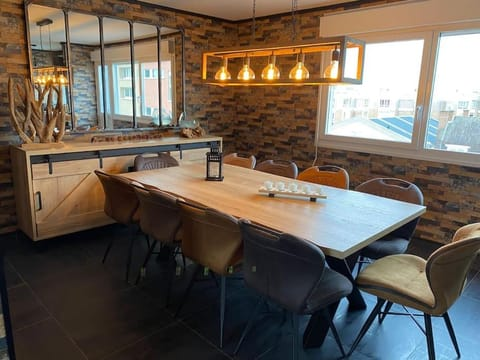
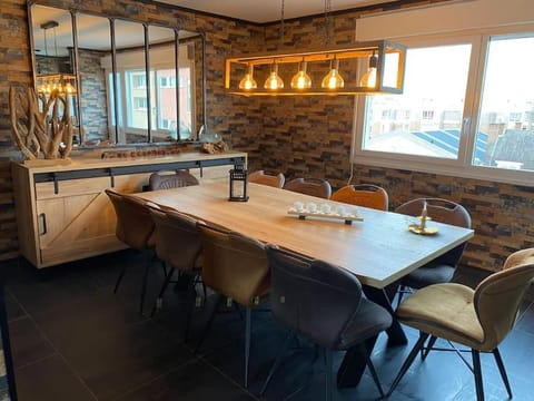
+ candle holder [404,200,439,236]
